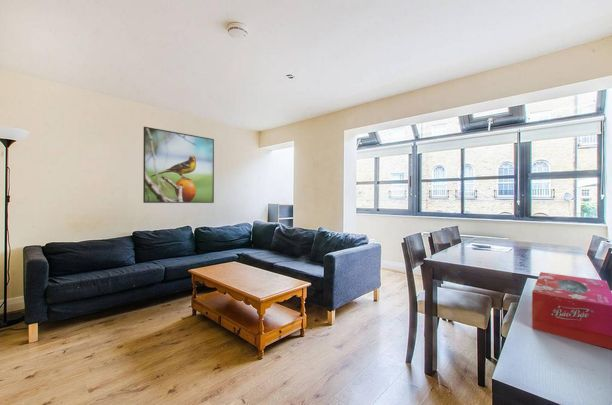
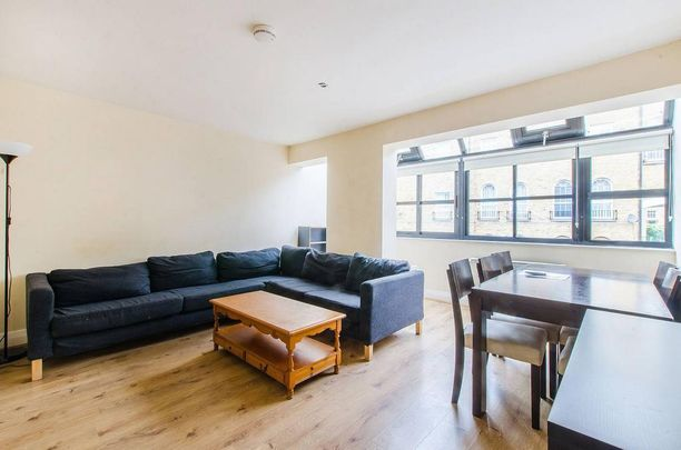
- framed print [142,126,215,204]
- tissue box [531,271,612,350]
